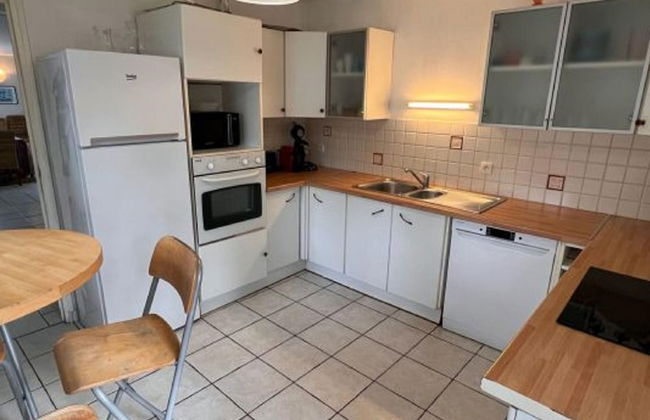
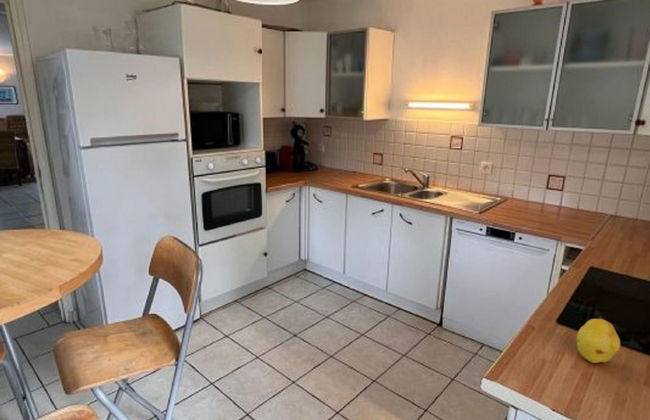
+ fruit [576,316,621,364]
